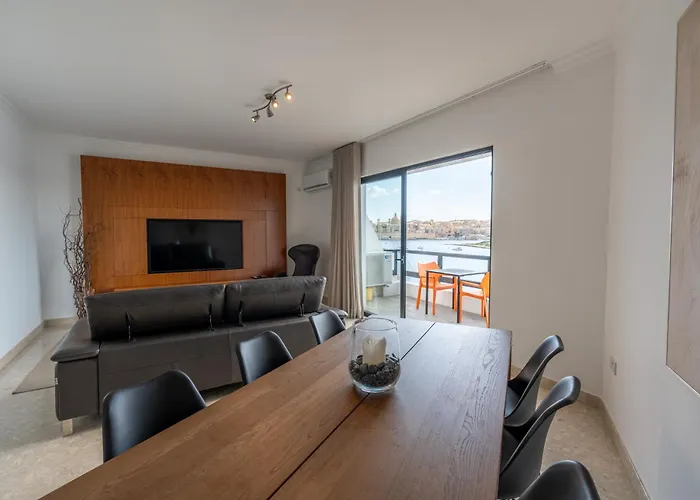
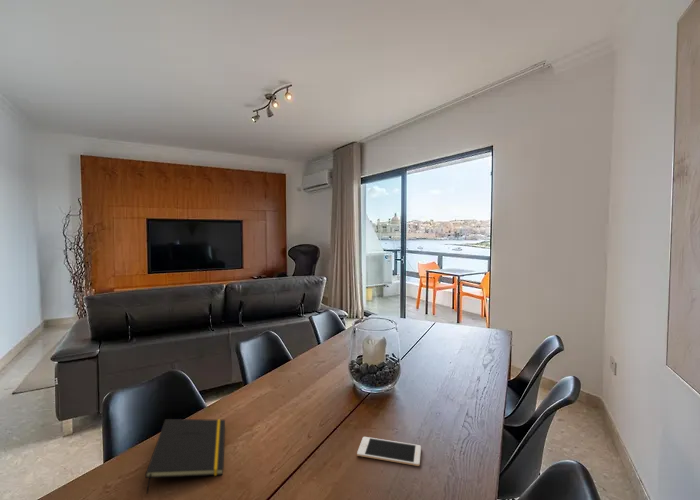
+ cell phone [356,436,422,467]
+ notepad [144,418,226,495]
